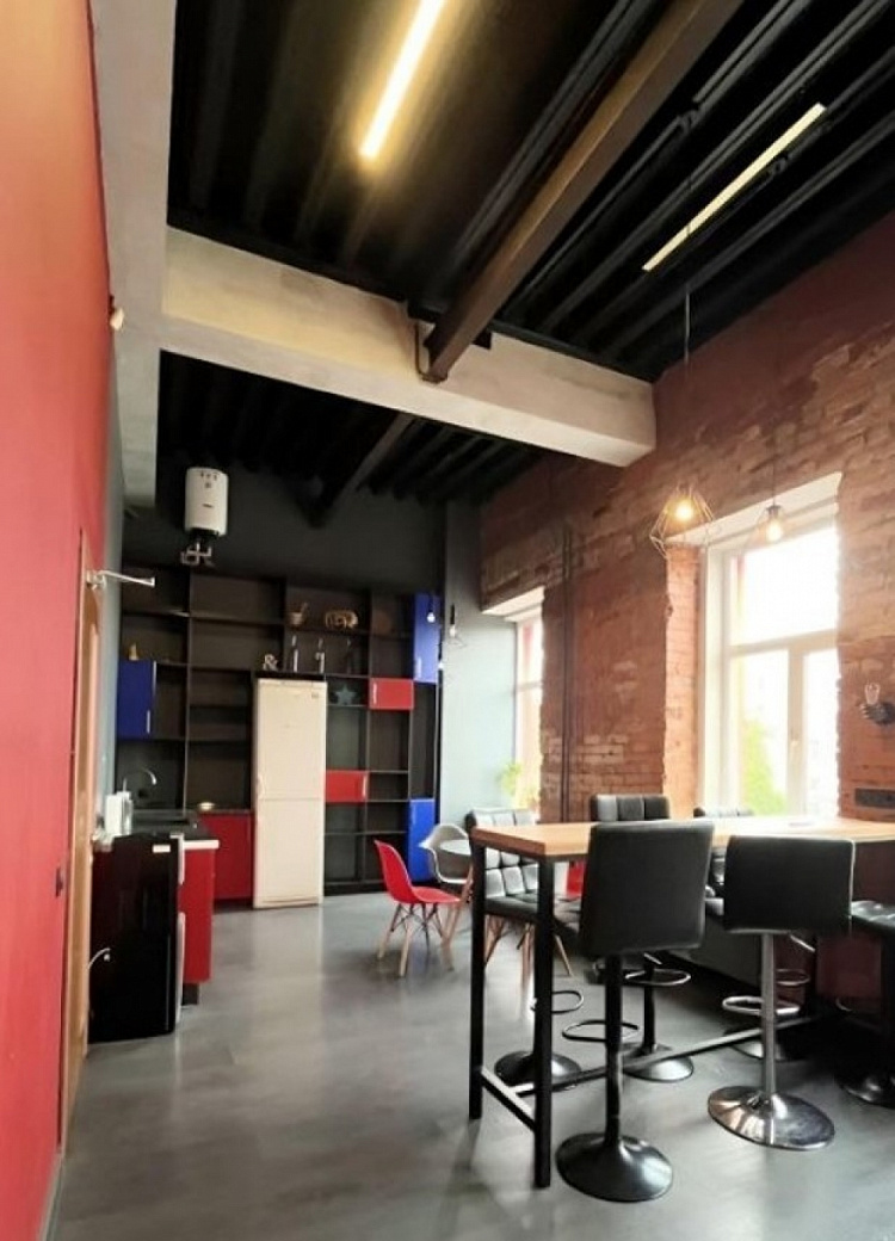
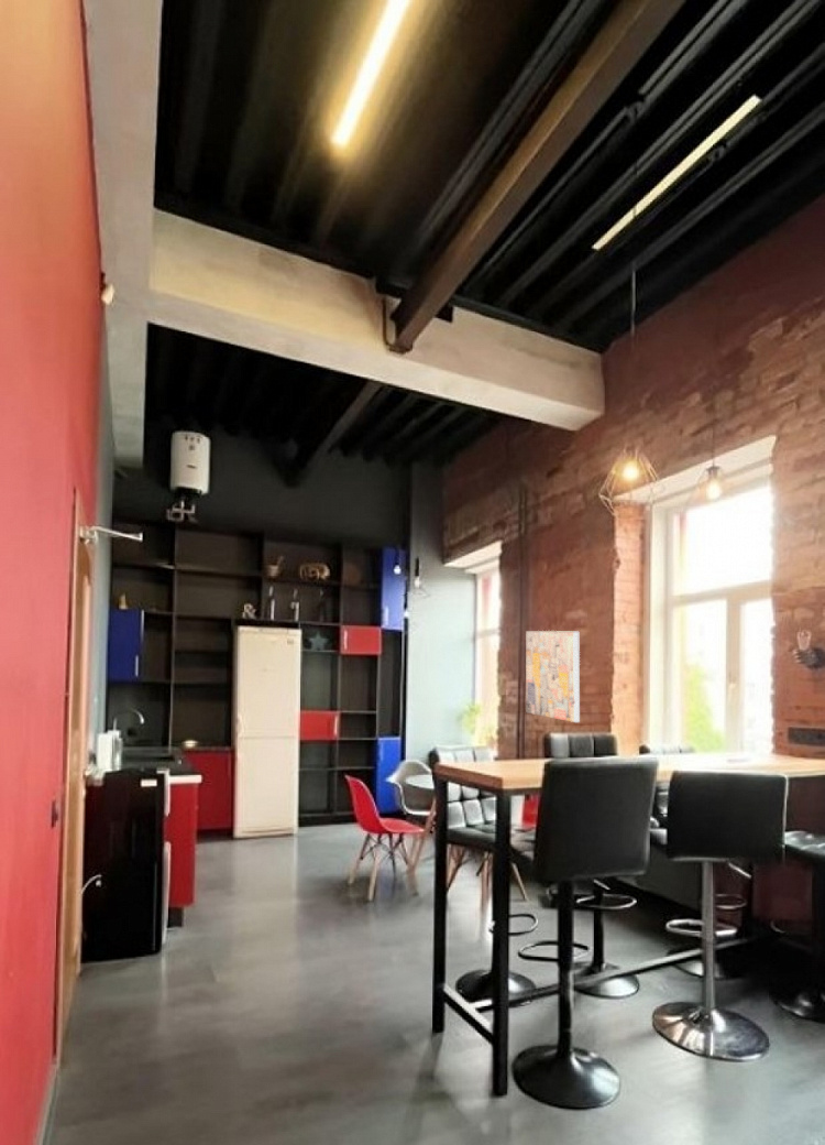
+ wall art [525,630,581,723]
